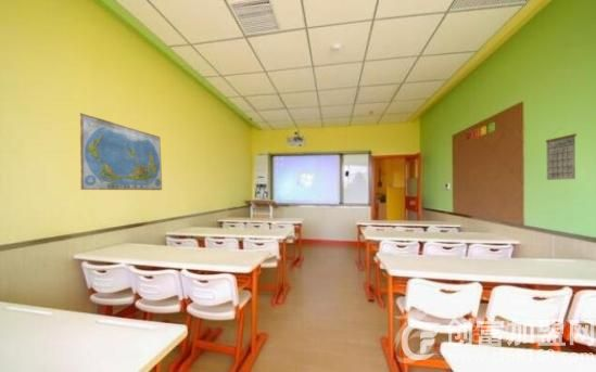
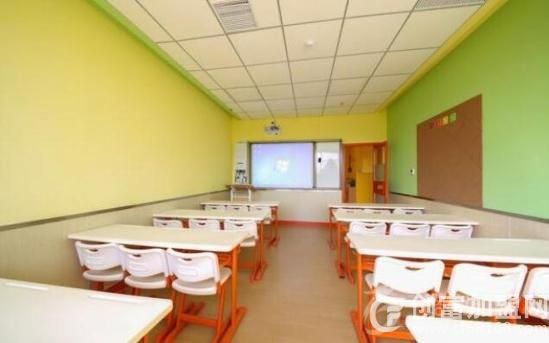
- calendar [545,128,578,181]
- world map [79,112,163,191]
